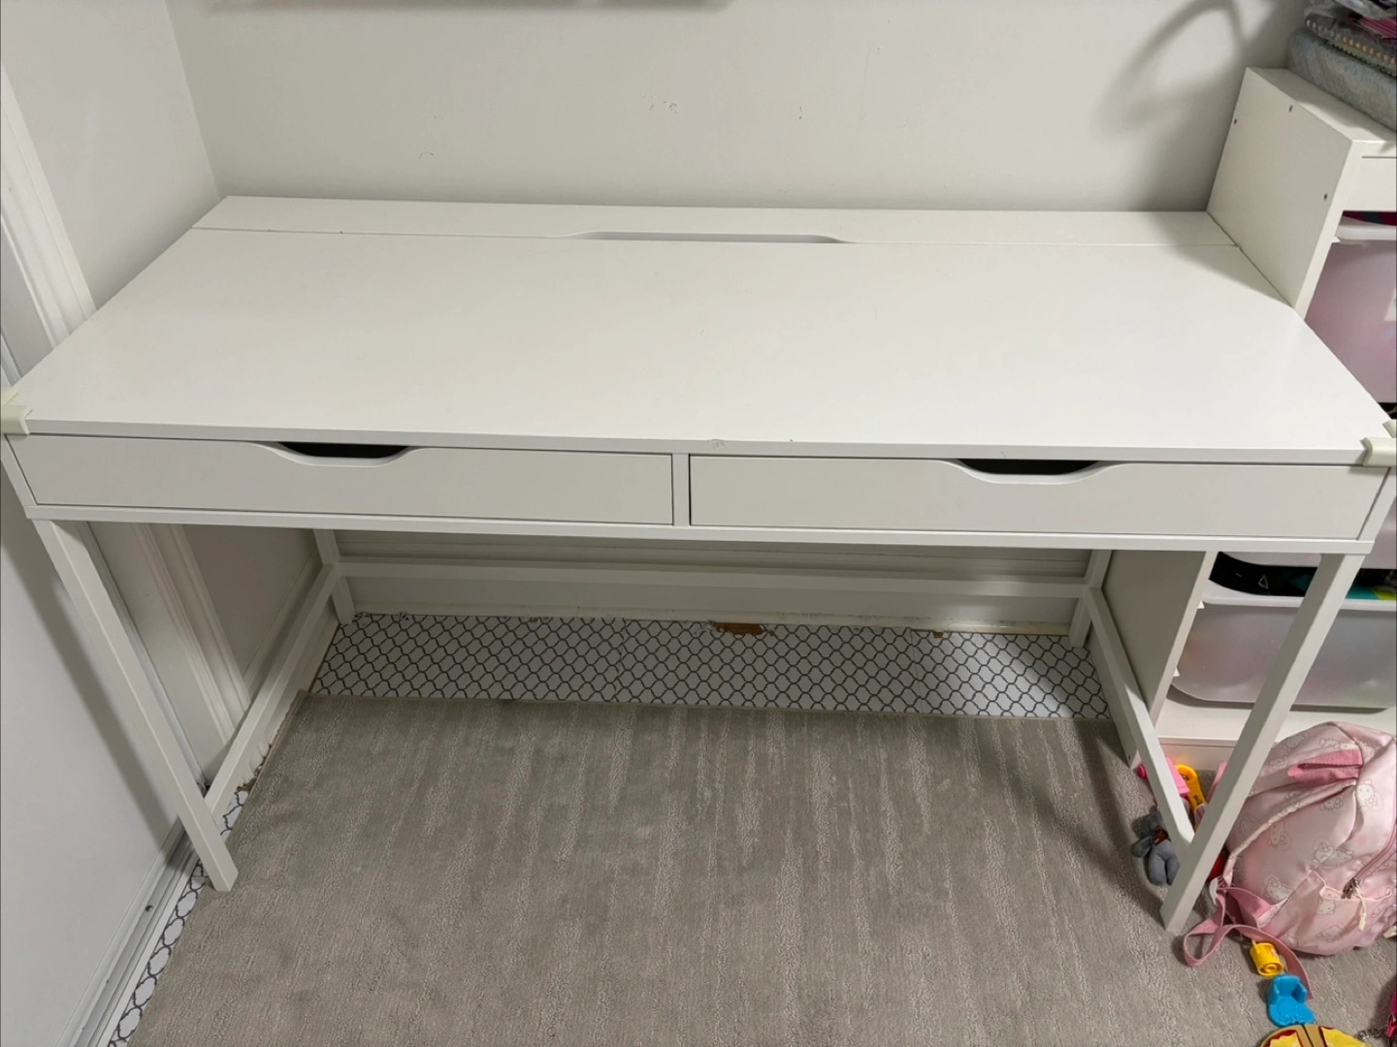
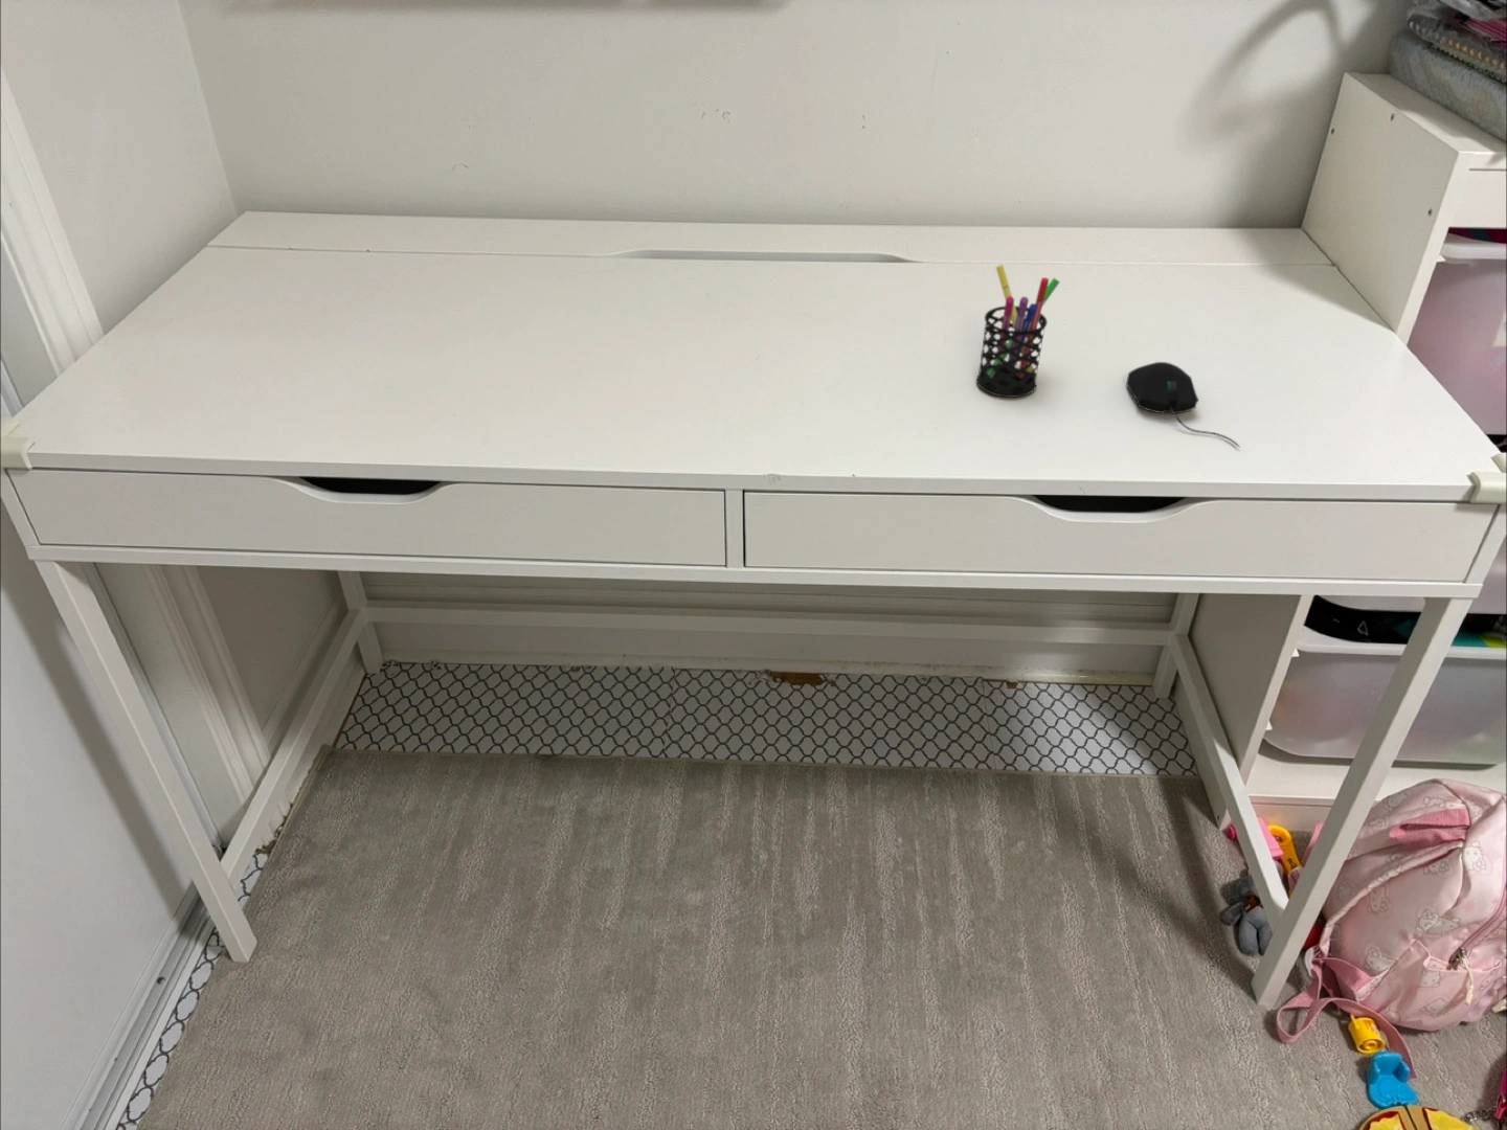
+ pen holder [975,264,1061,399]
+ computer mouse [1125,361,1240,447]
